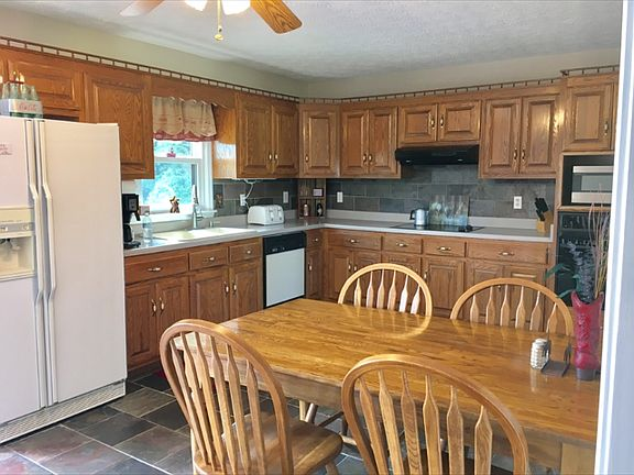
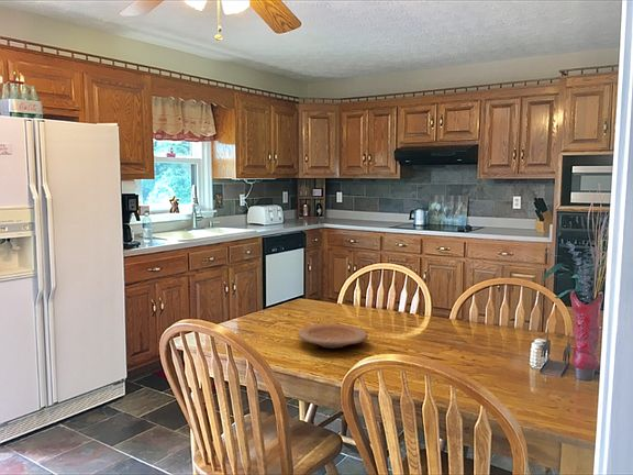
+ plate [297,323,369,350]
